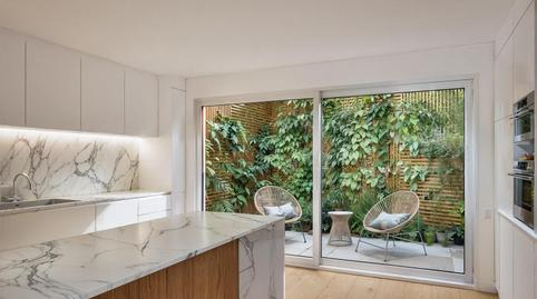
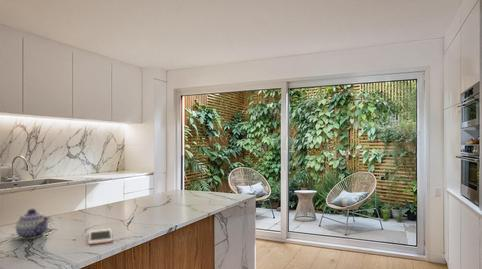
+ cell phone [88,228,113,246]
+ teapot [15,208,50,240]
